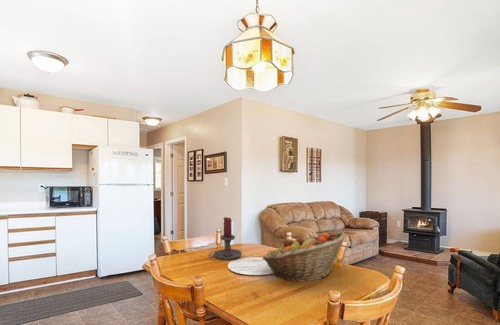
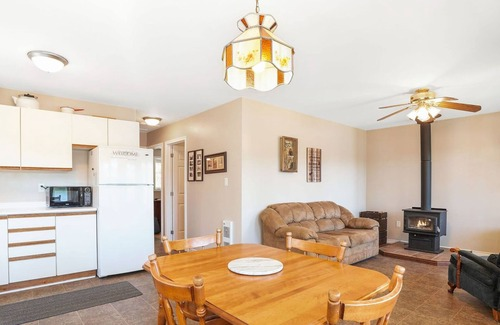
- candle holder [208,216,243,261]
- fruit basket [262,231,347,282]
